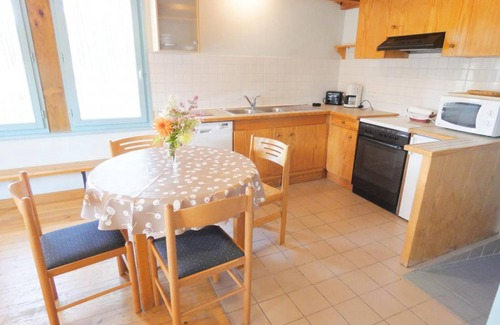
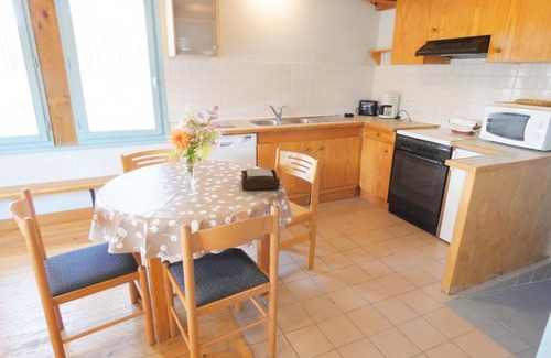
+ napkin holder [240,167,281,192]
